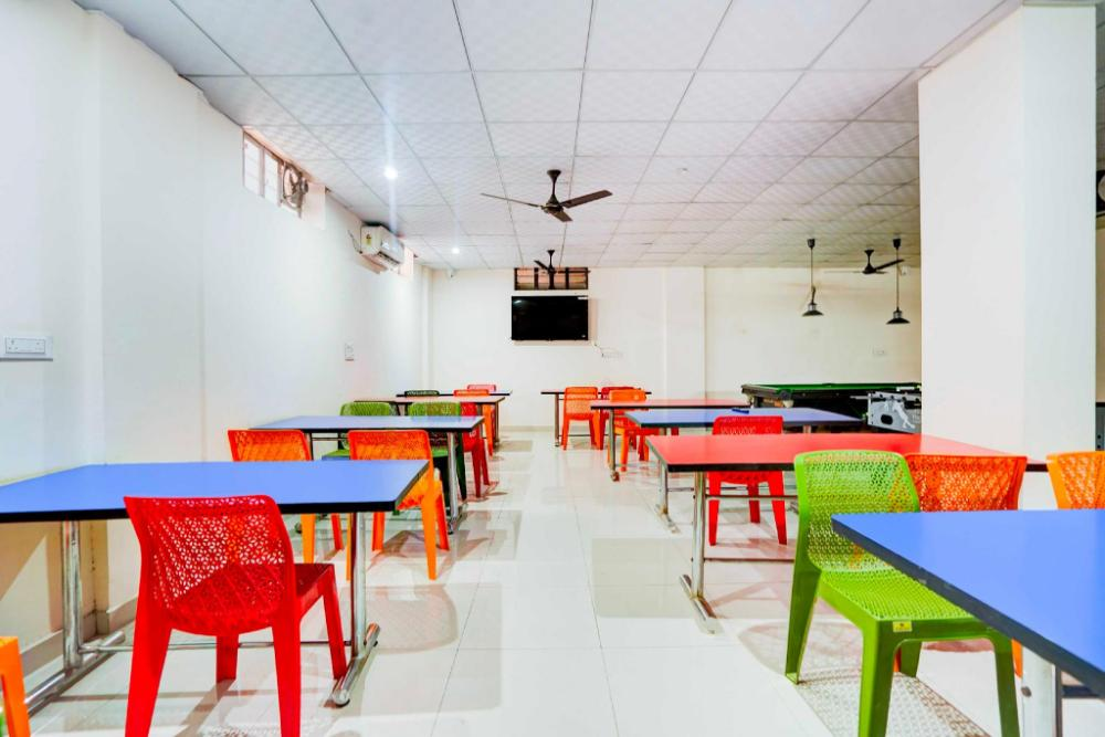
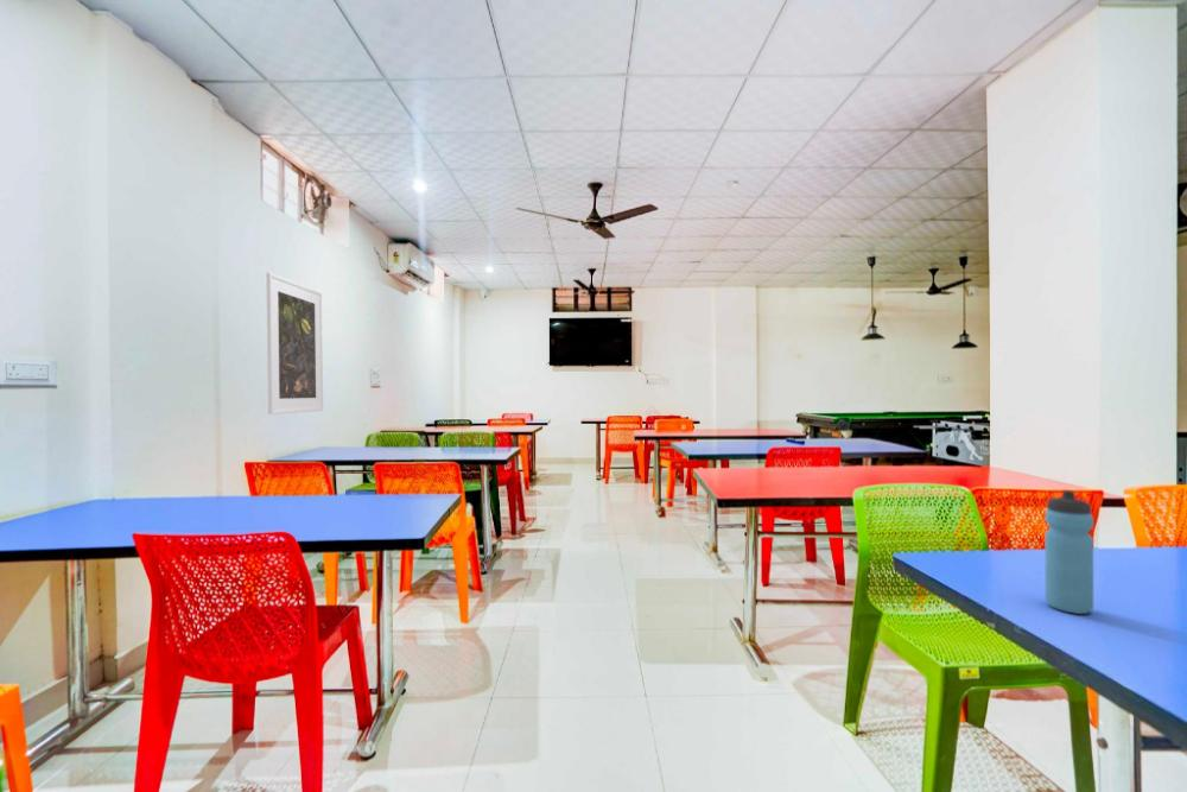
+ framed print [266,272,324,416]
+ water bottle [1045,489,1094,615]
